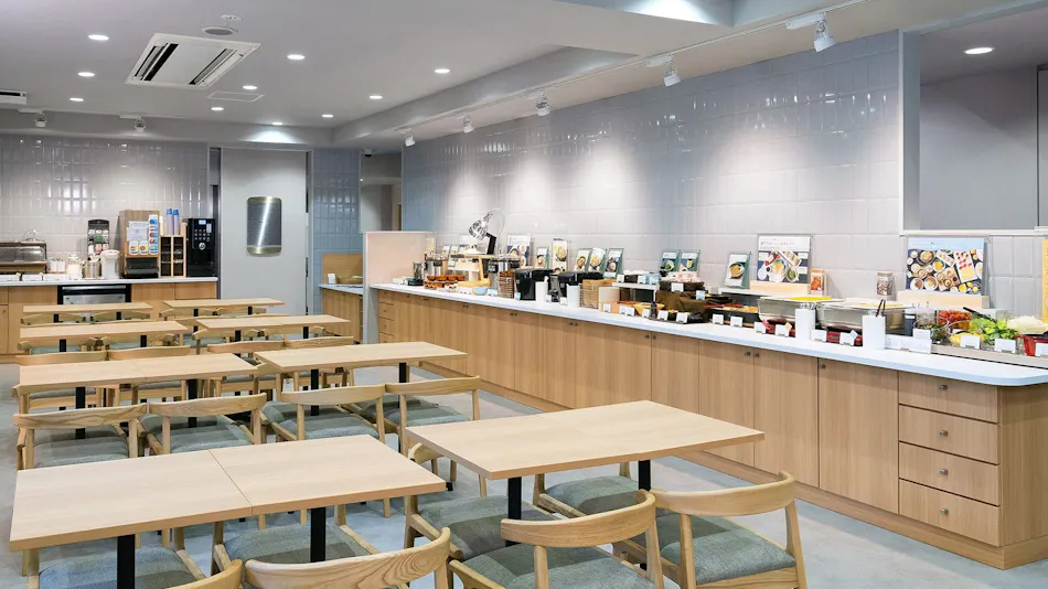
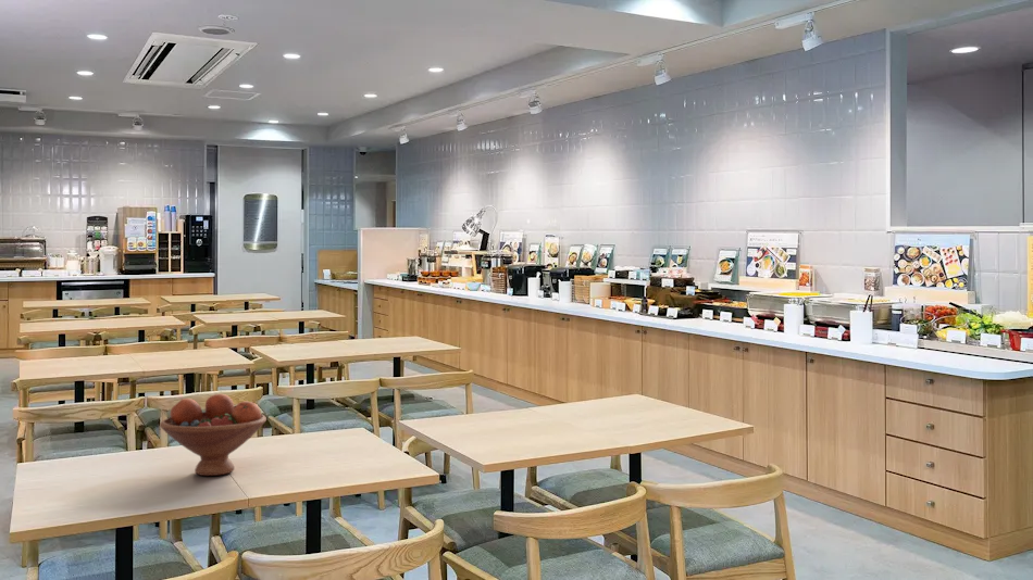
+ fruit bowl [159,393,267,477]
